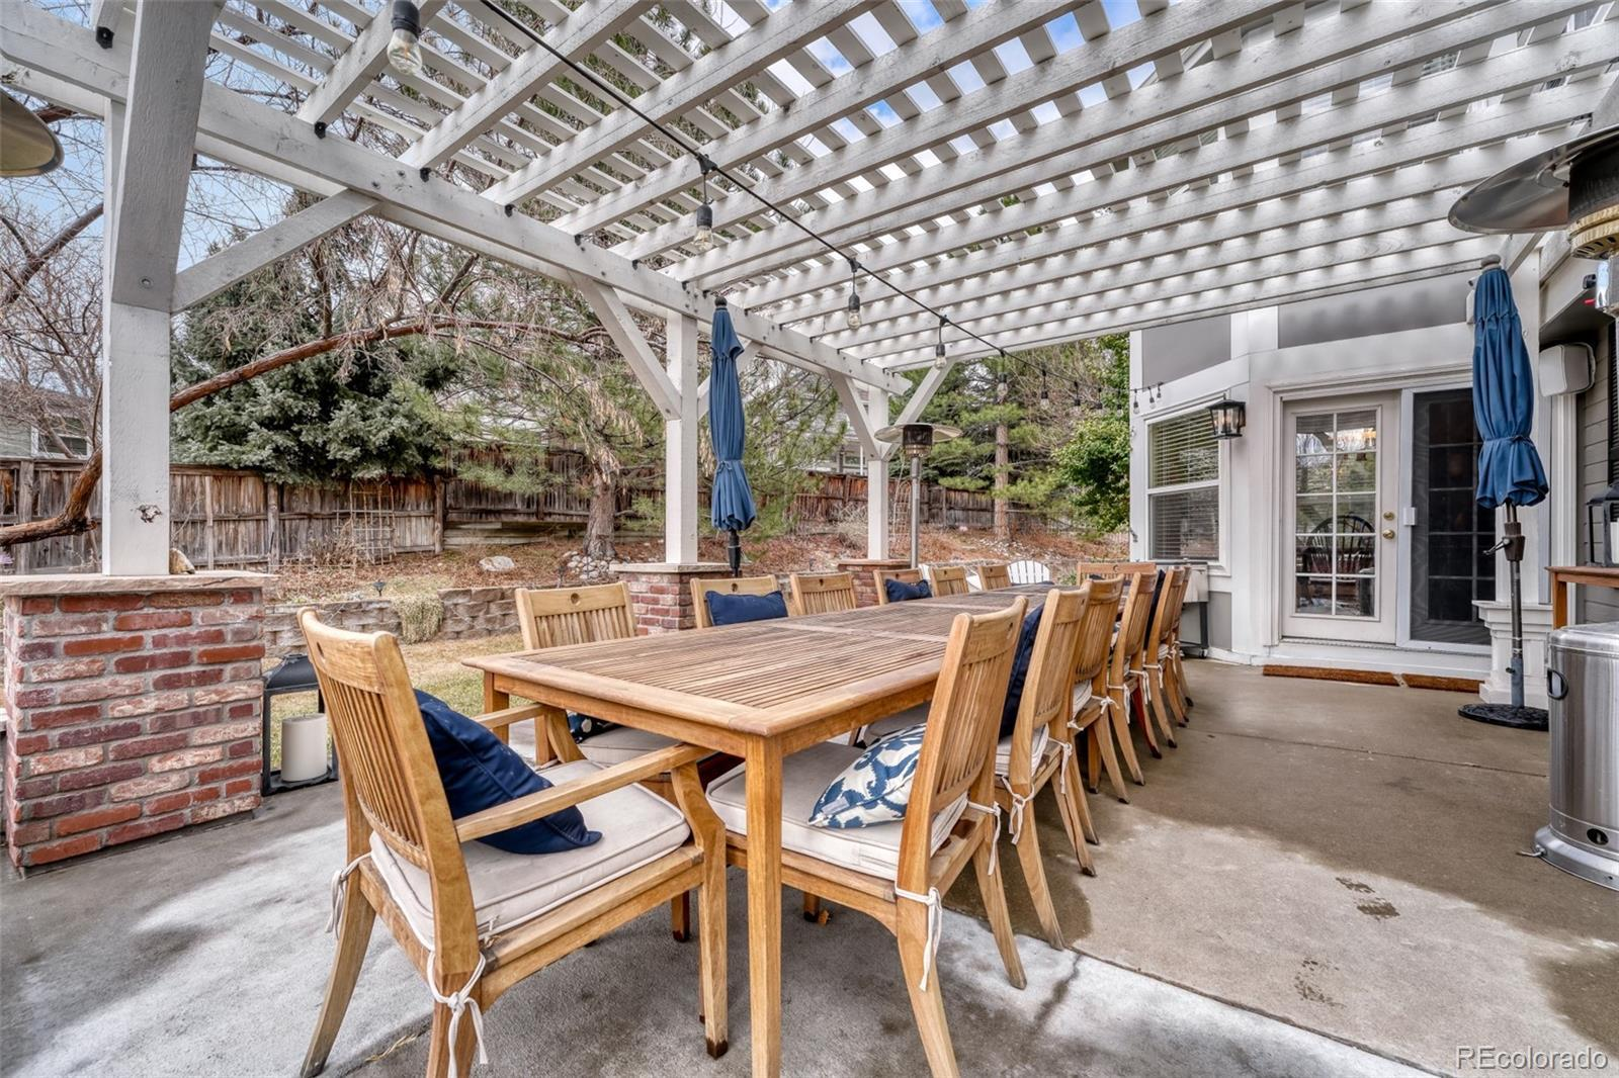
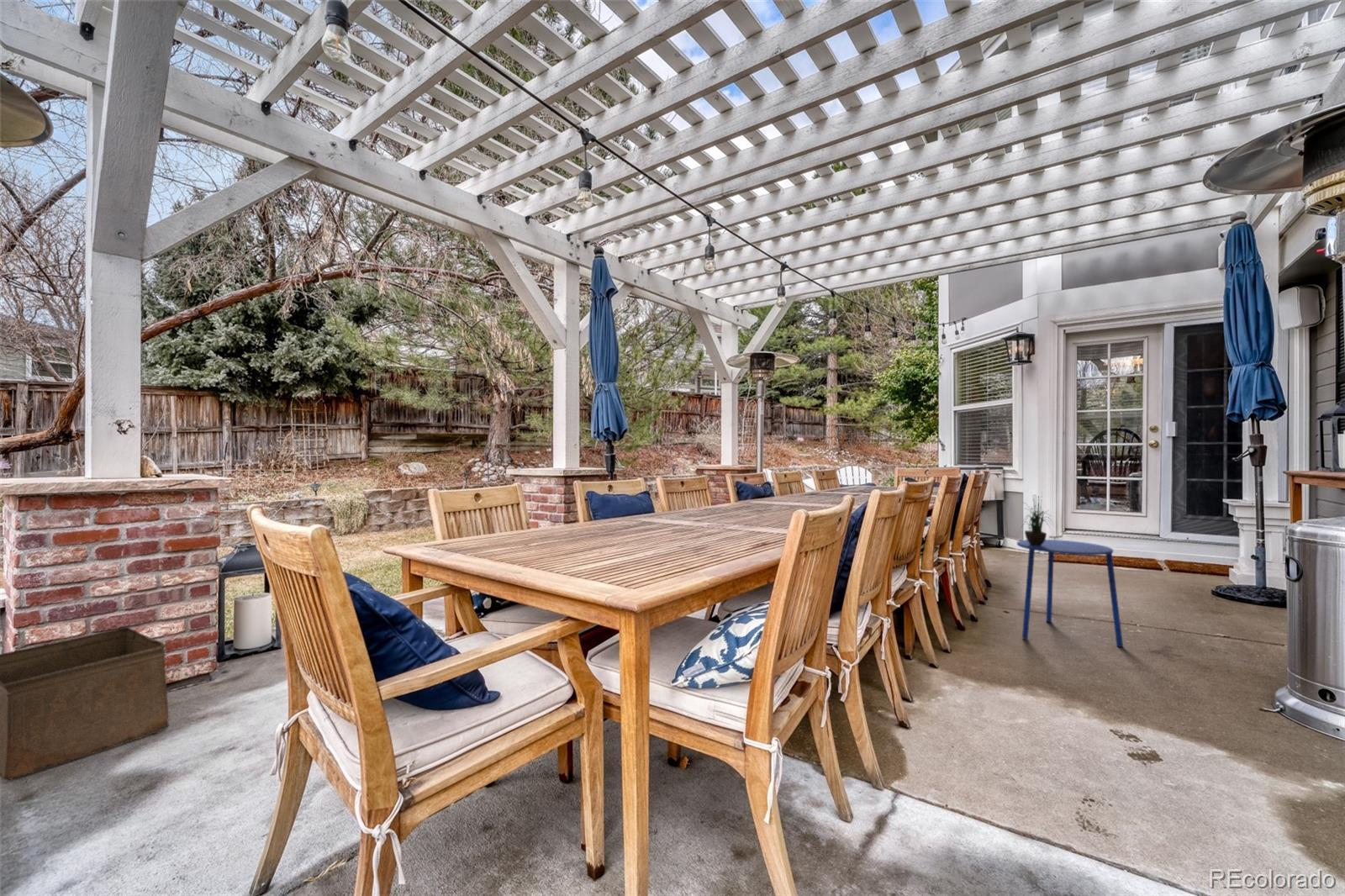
+ side table [1016,539,1124,648]
+ storage bin [0,626,170,783]
+ potted plant [1020,490,1056,546]
